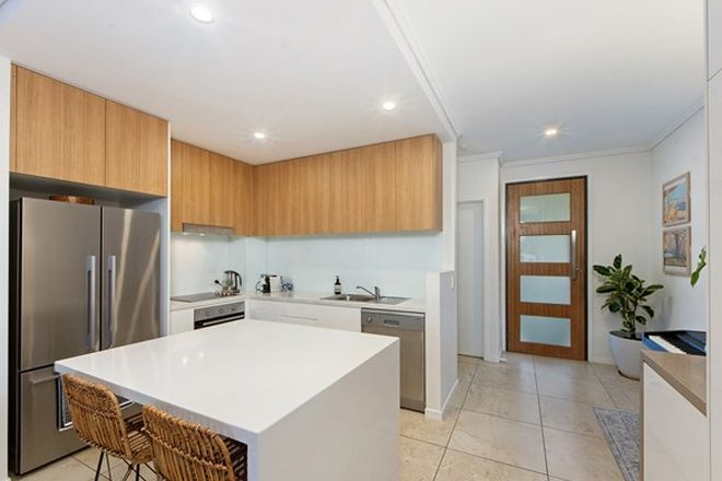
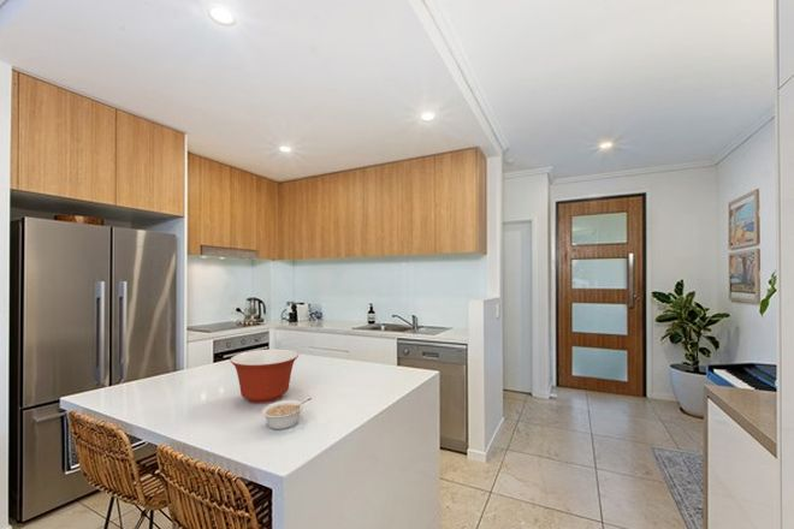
+ mixing bowl [229,347,300,404]
+ legume [261,397,313,430]
